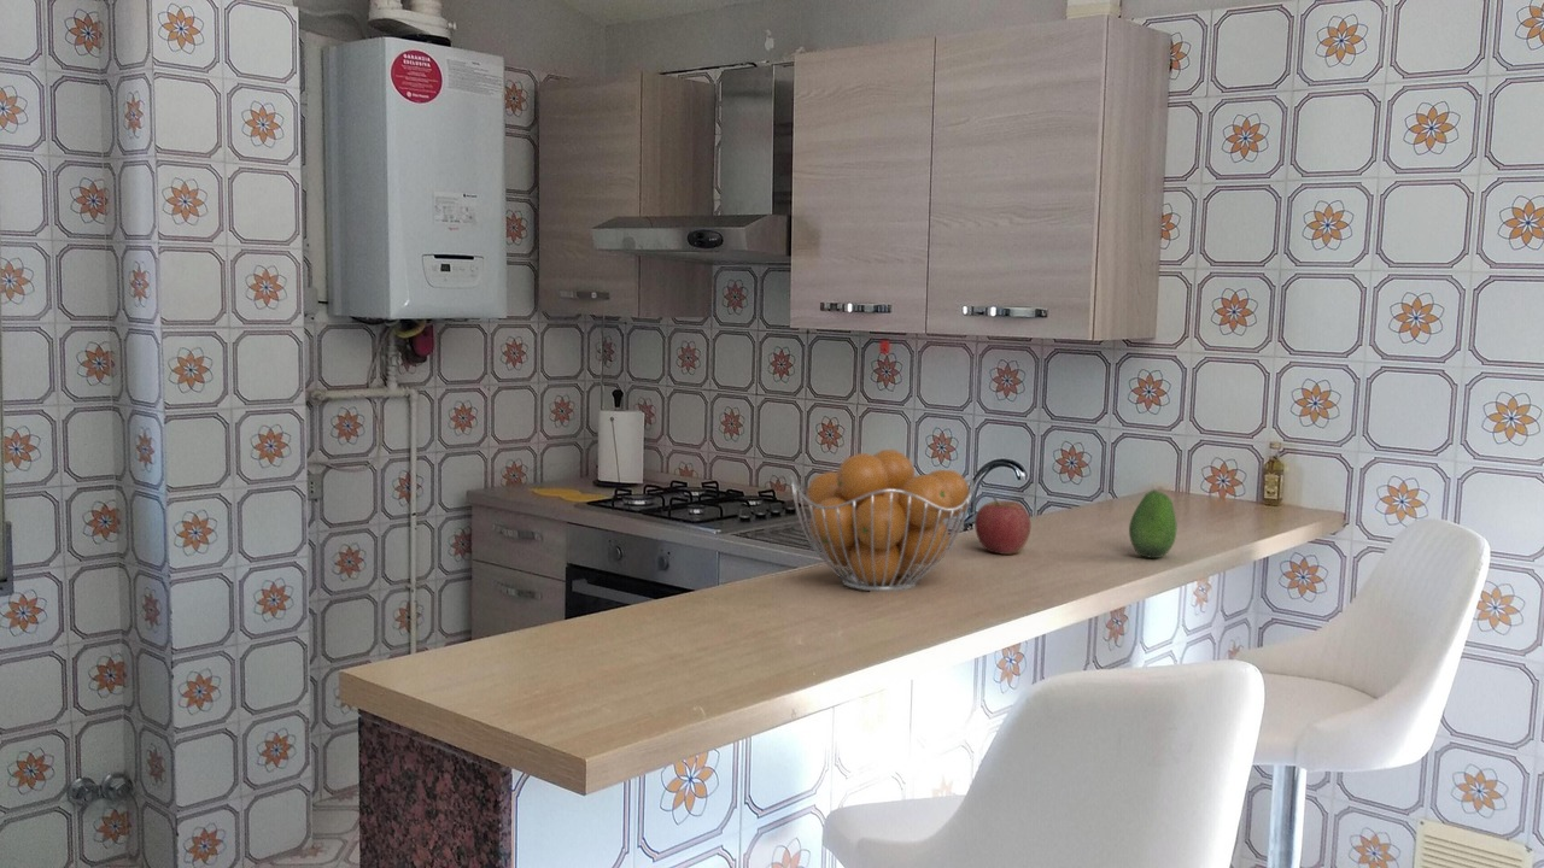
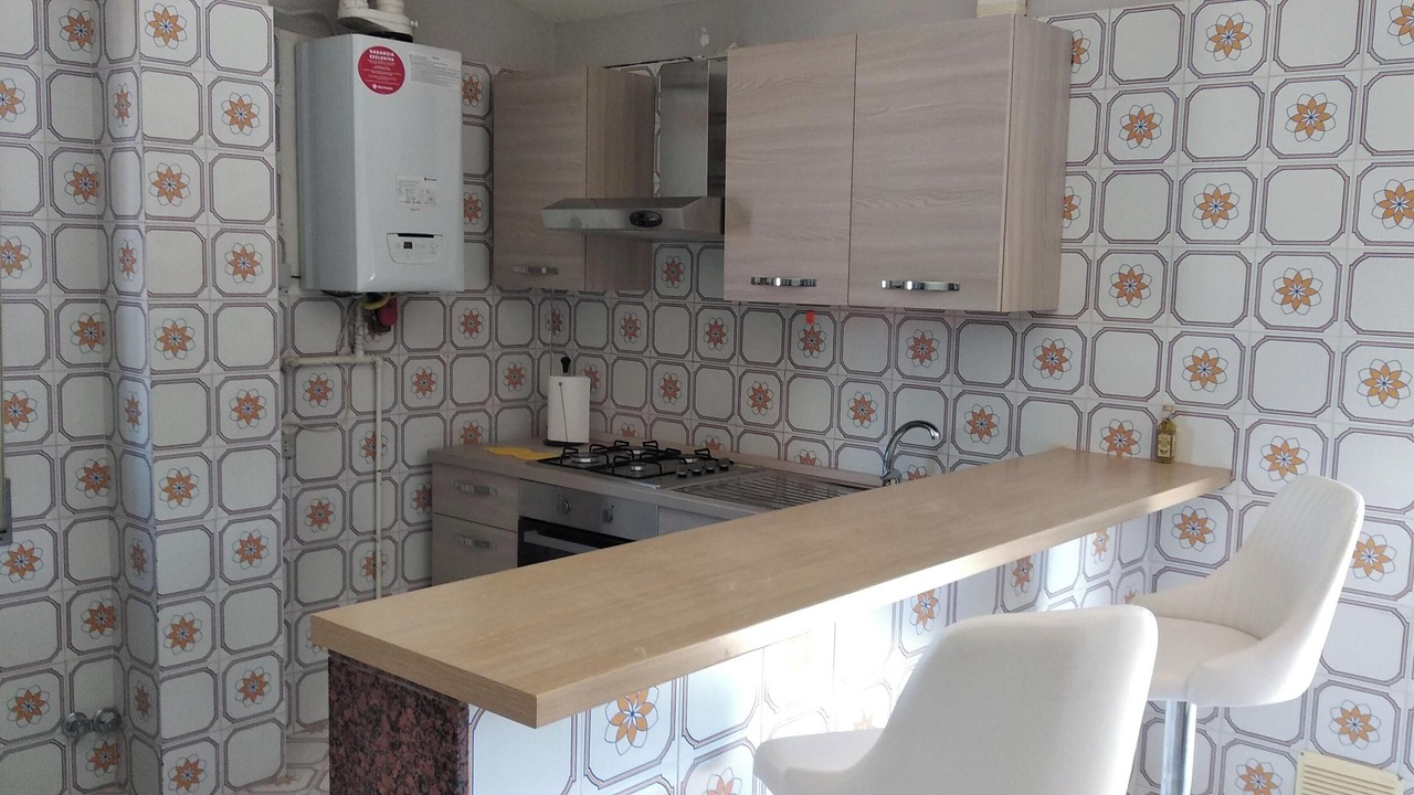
- apple [973,495,1031,556]
- fruit [1128,488,1177,559]
- fruit basket [789,448,975,592]
